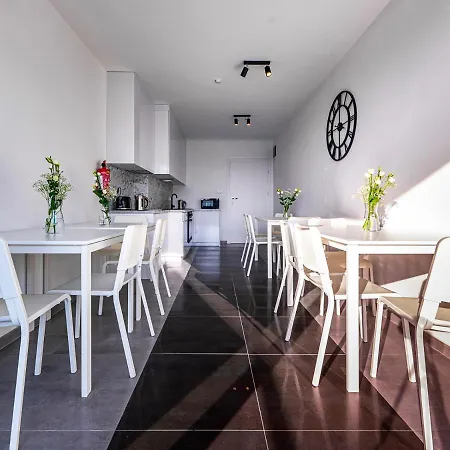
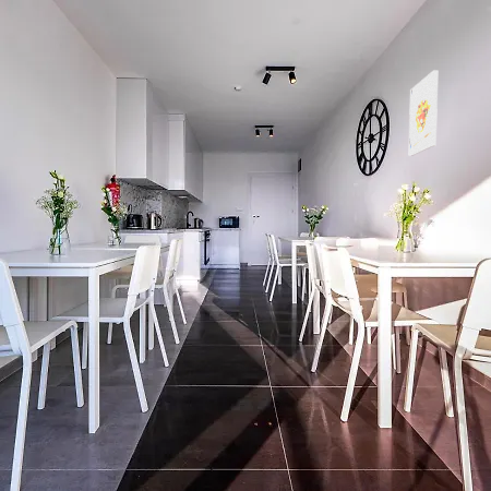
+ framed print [407,69,440,157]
